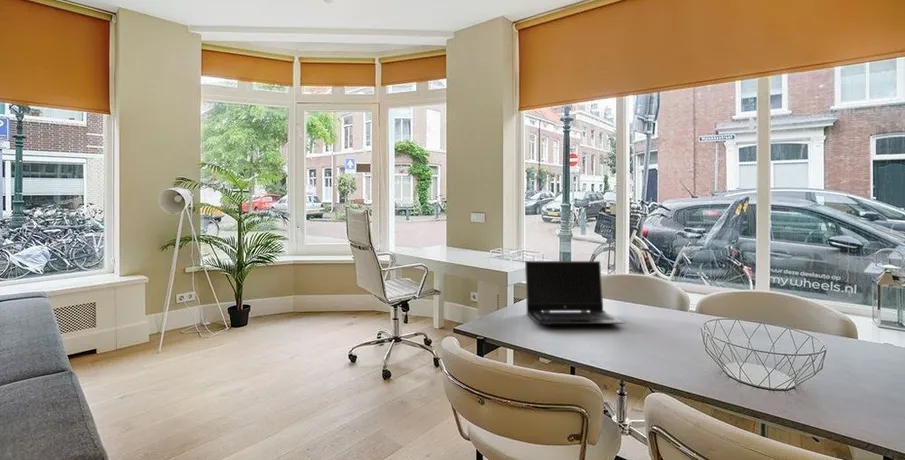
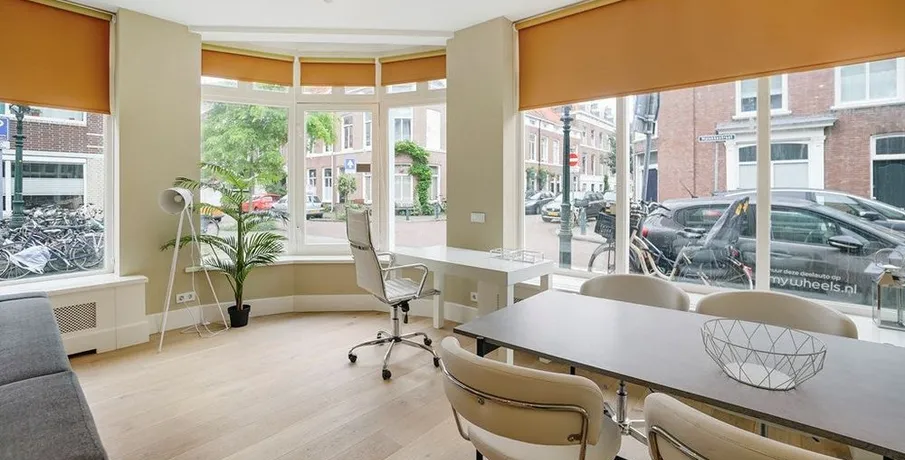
- laptop computer [524,260,626,326]
